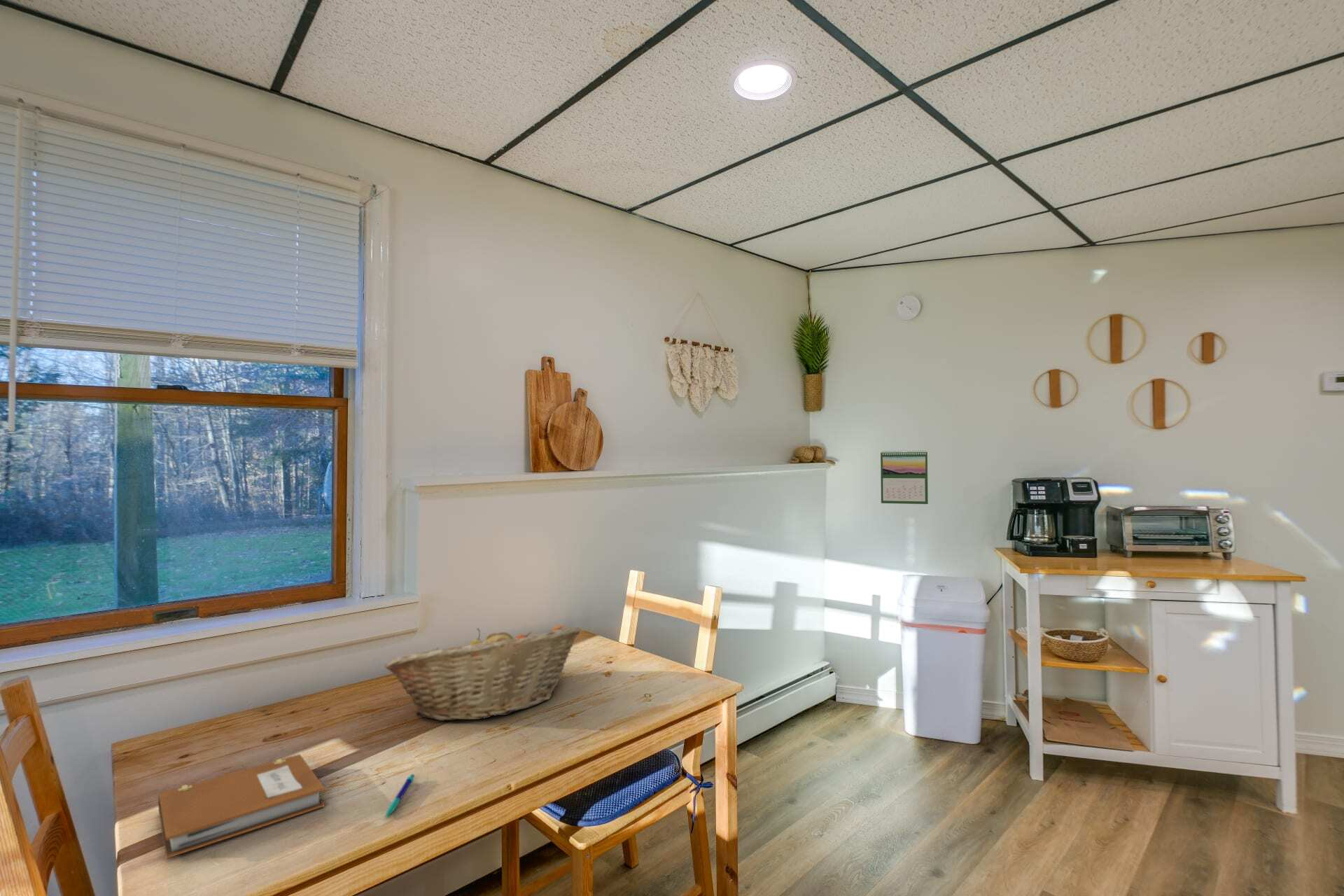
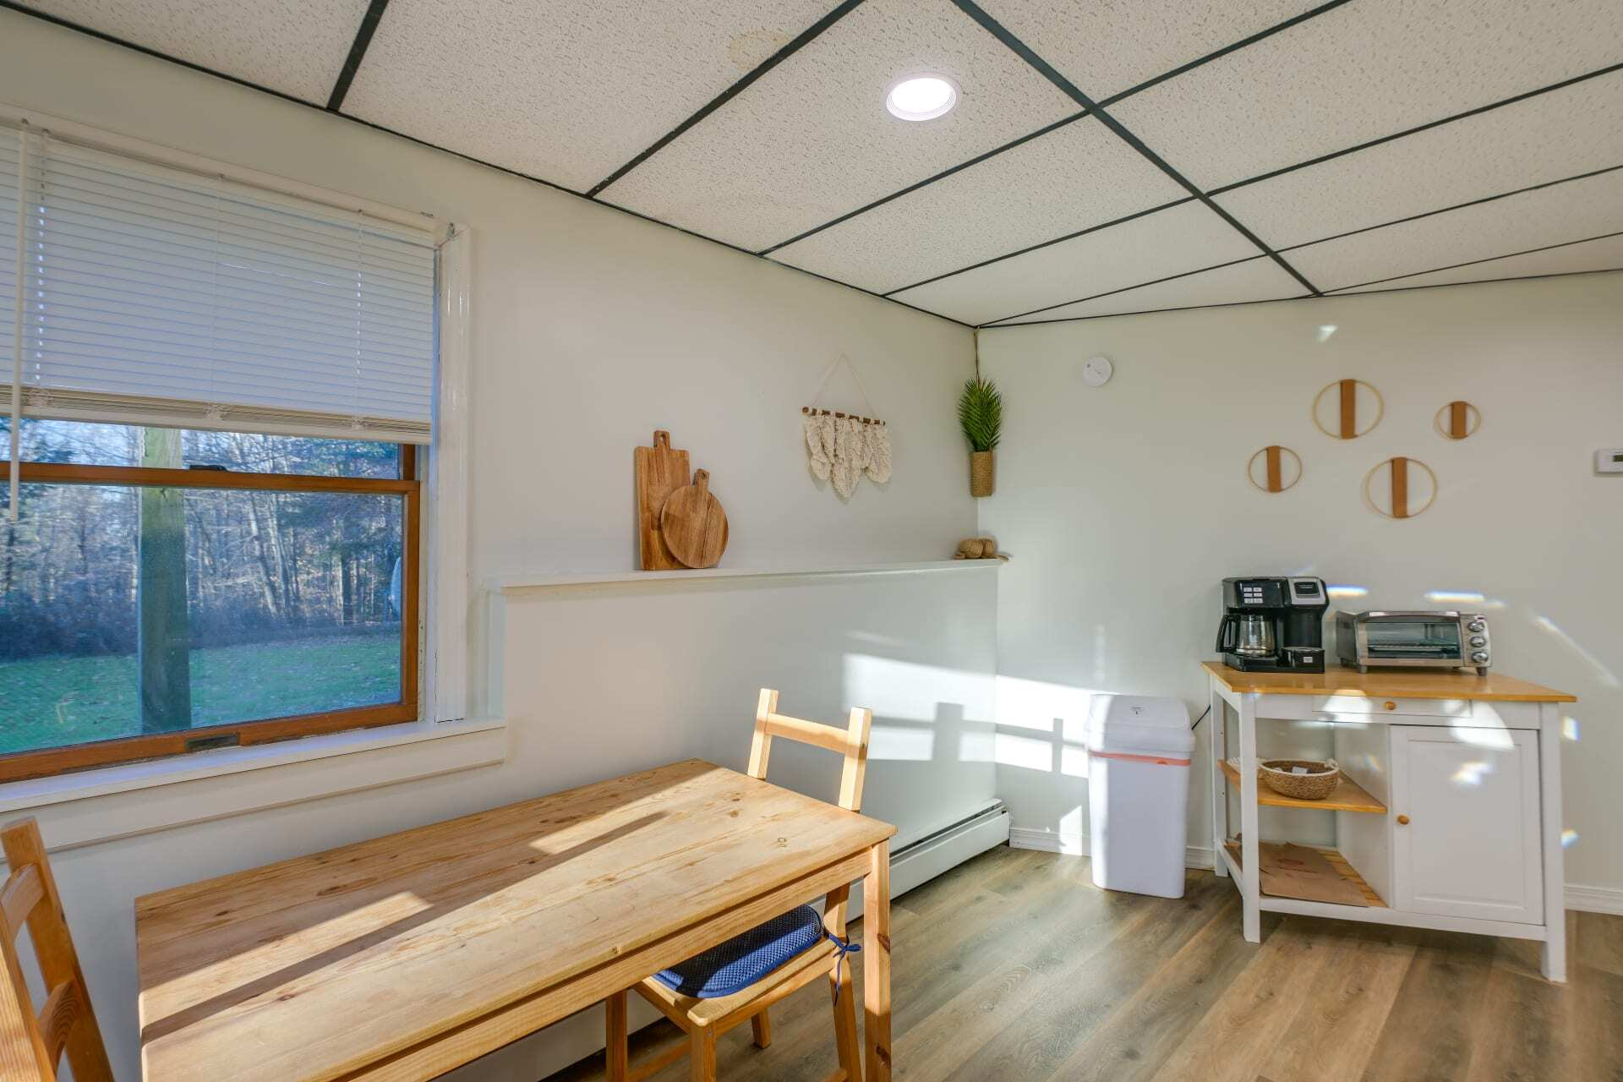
- pen [385,773,415,818]
- calendar [880,449,929,505]
- fruit basket [384,625,582,722]
- notebook [158,753,325,860]
